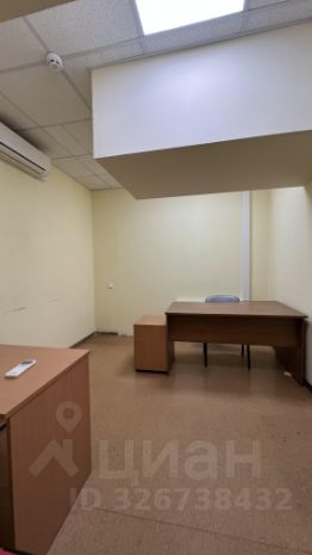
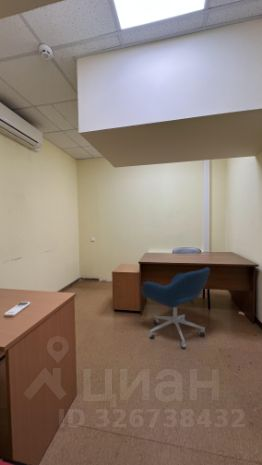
+ office chair [141,266,211,349]
